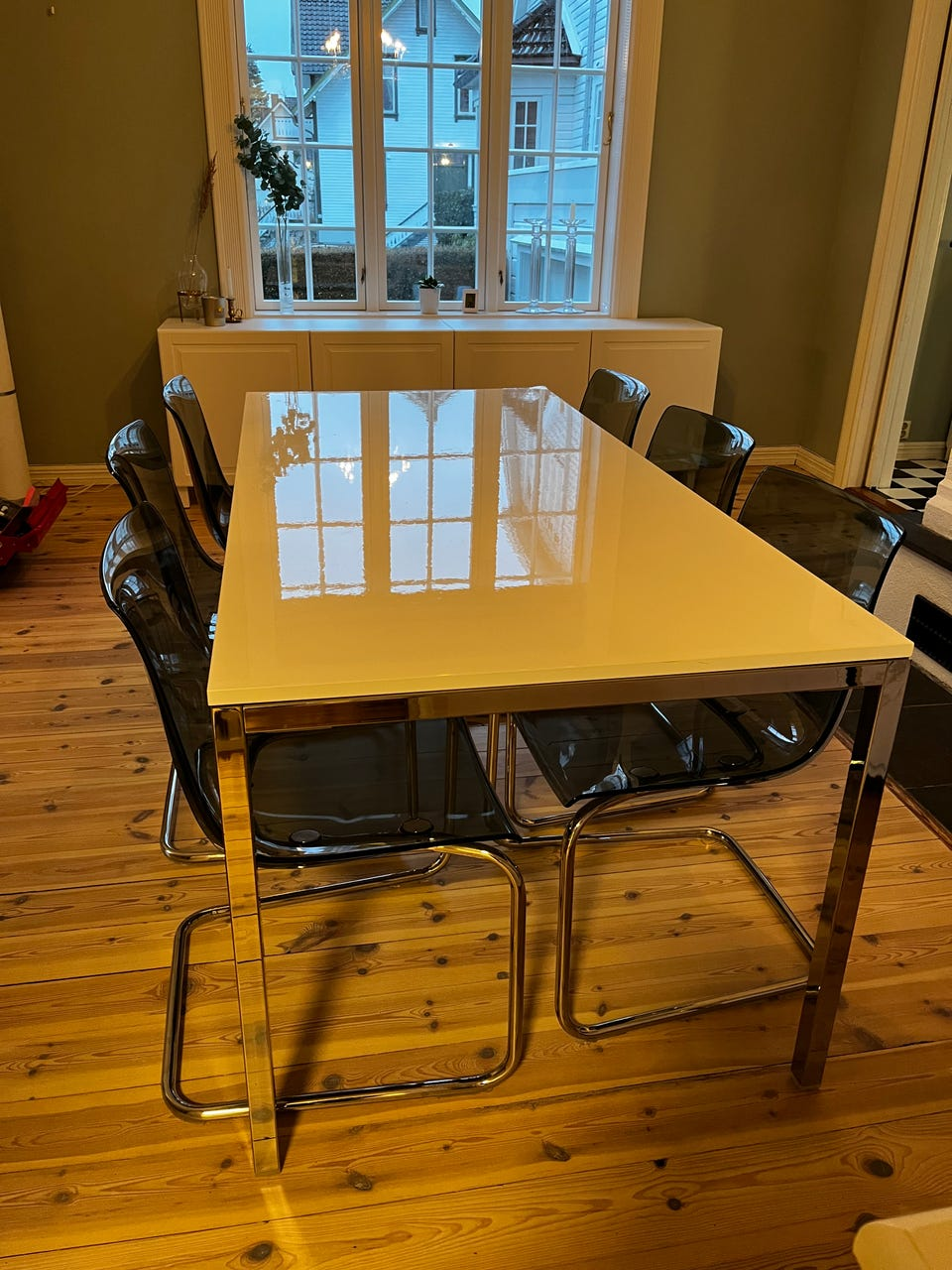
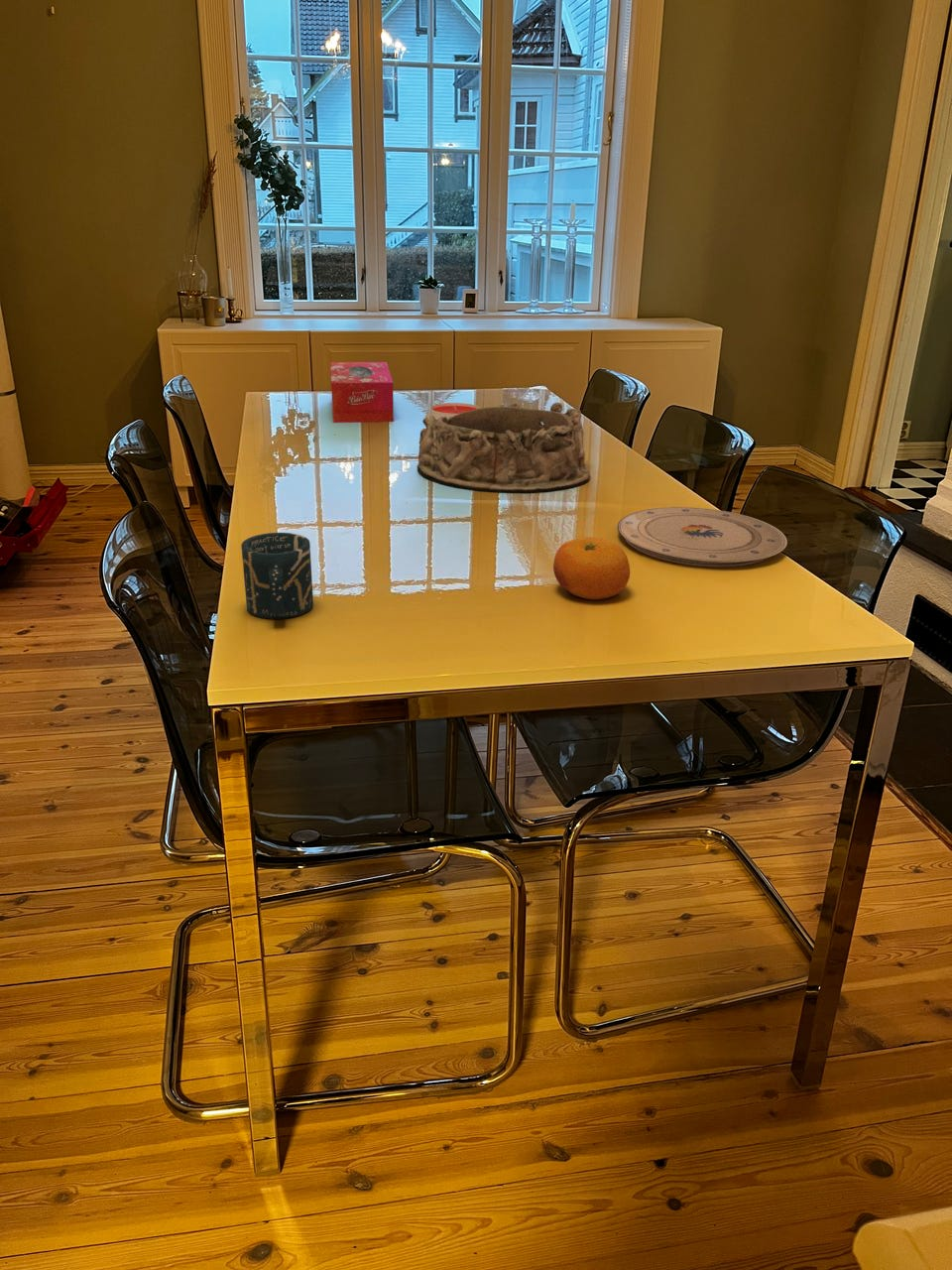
+ candle [430,402,481,420]
+ cup [240,532,314,620]
+ fruit [552,536,631,601]
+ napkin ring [416,401,591,494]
+ plate [616,506,788,568]
+ tissue box [330,361,395,424]
